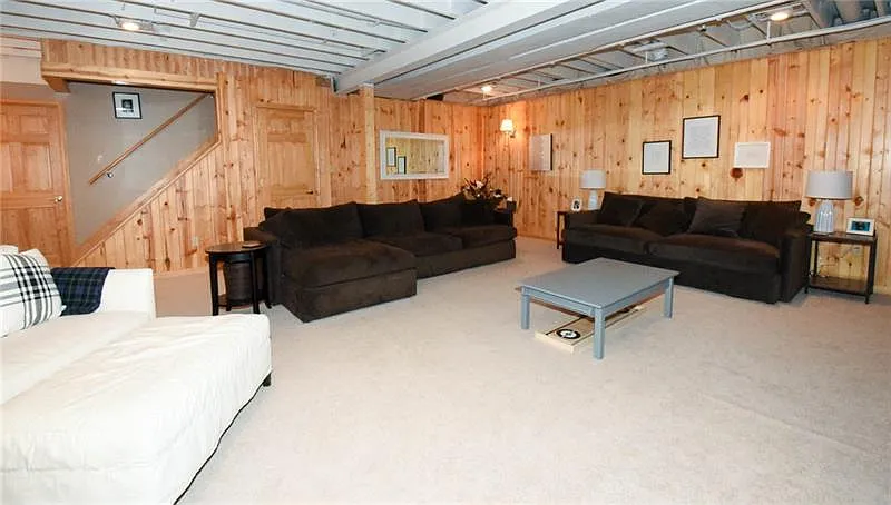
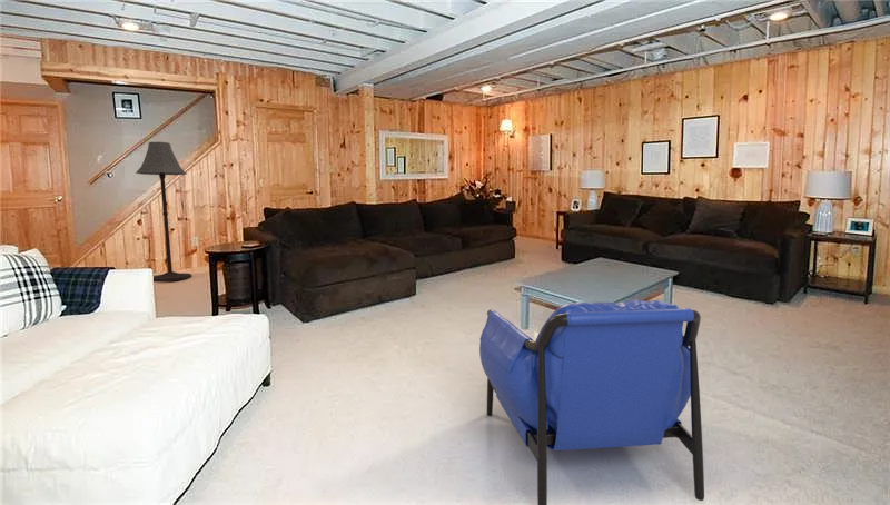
+ armchair [478,298,705,505]
+ floor lamp [135,141,192,283]
